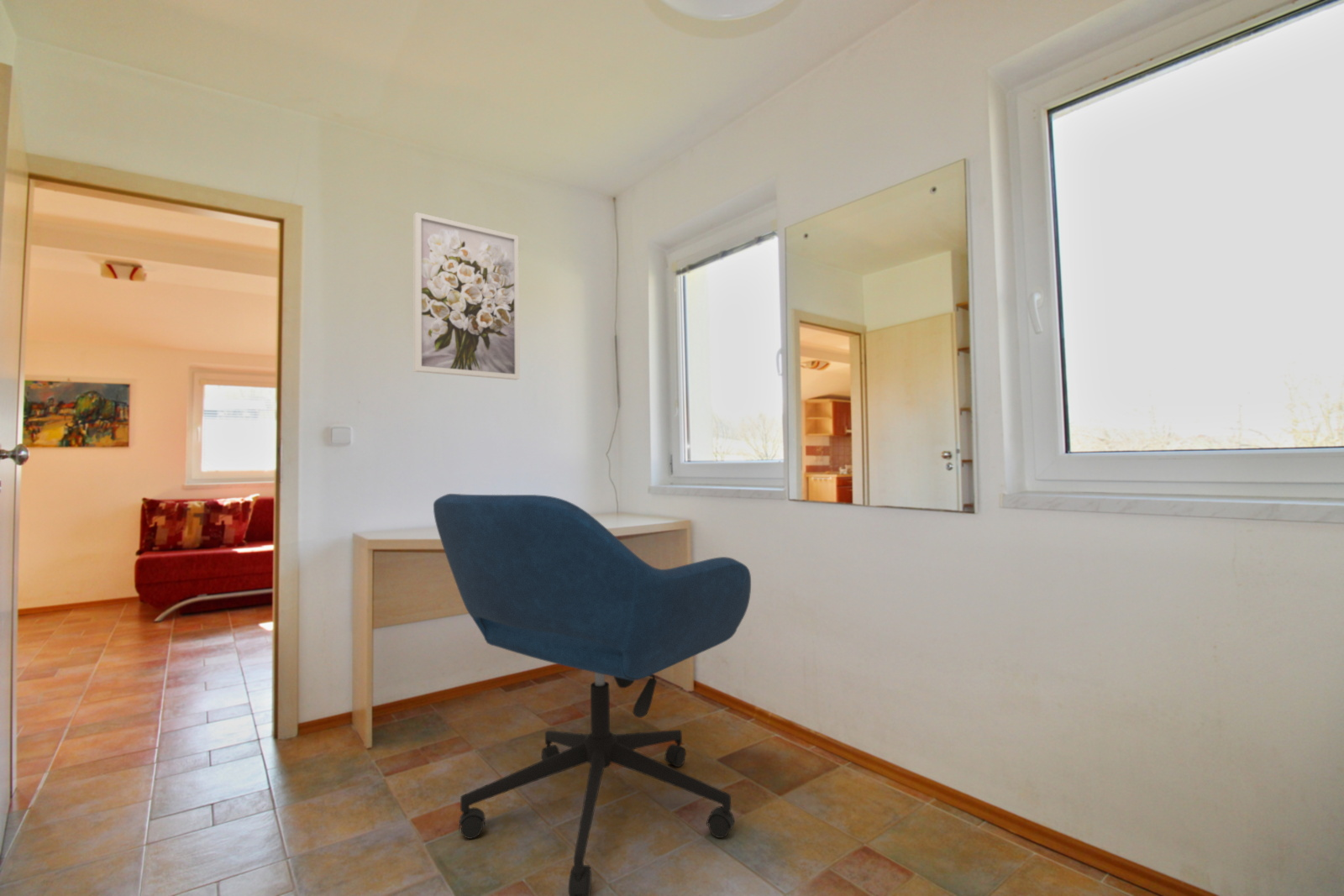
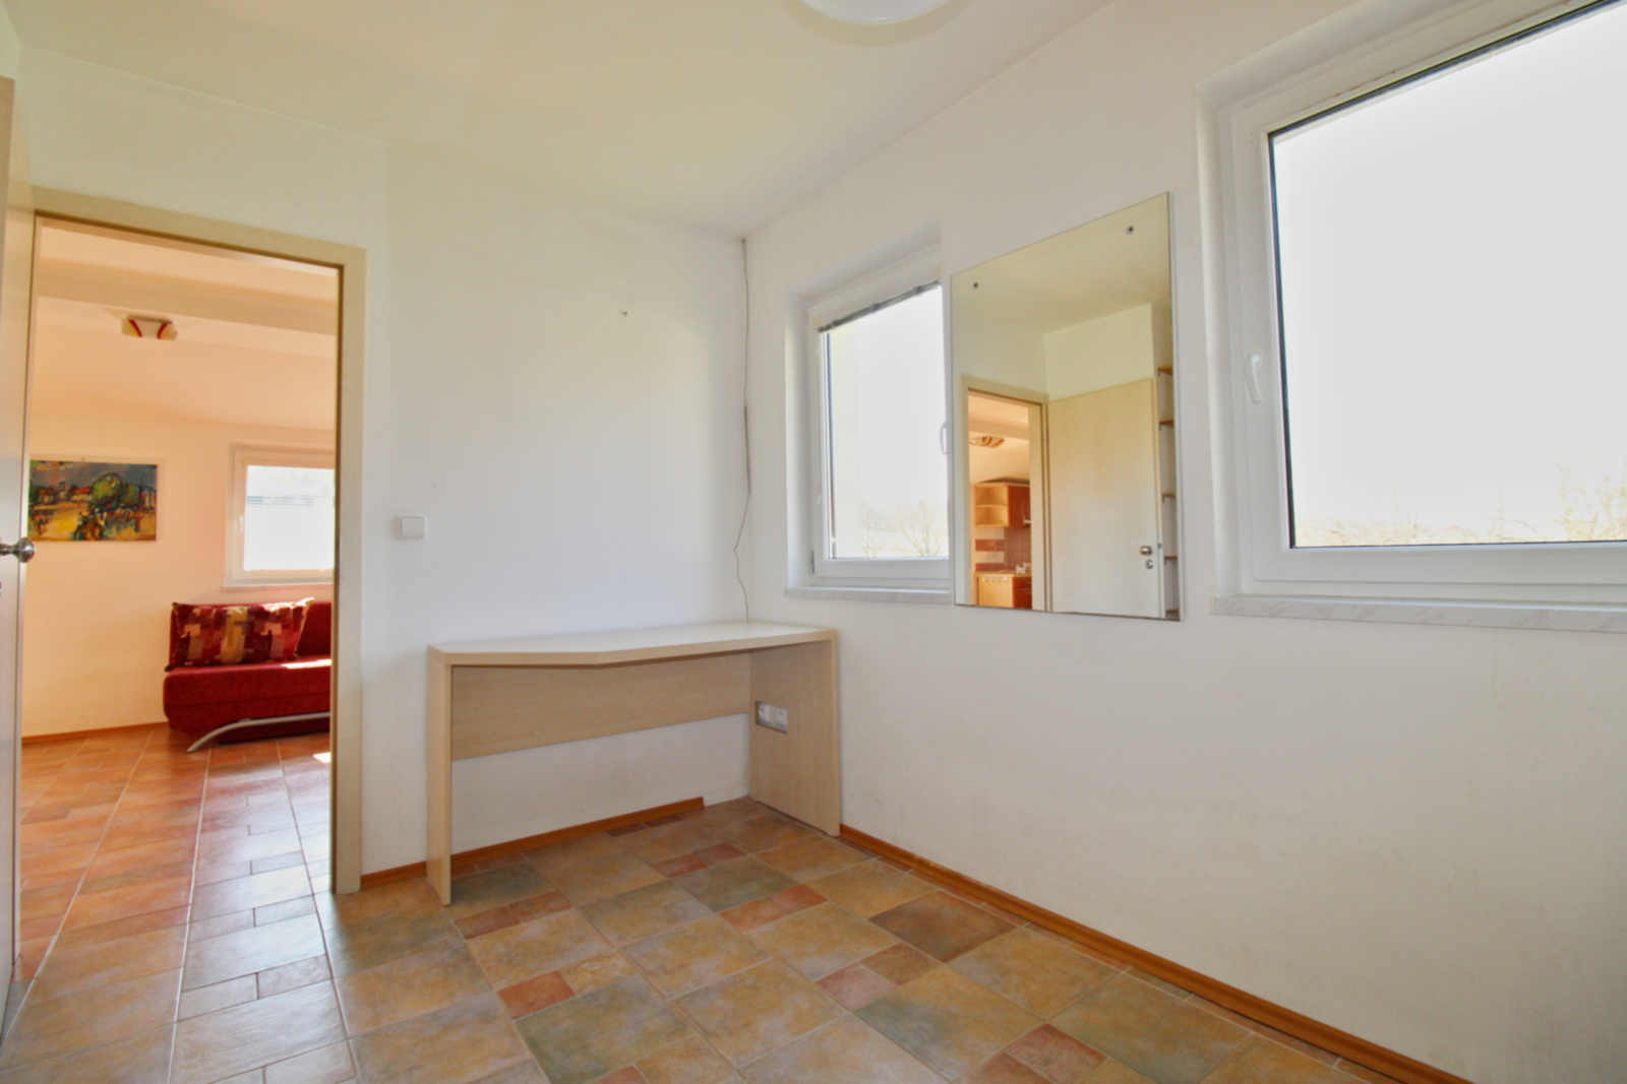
- wall art [412,212,521,381]
- office chair [433,493,752,896]
